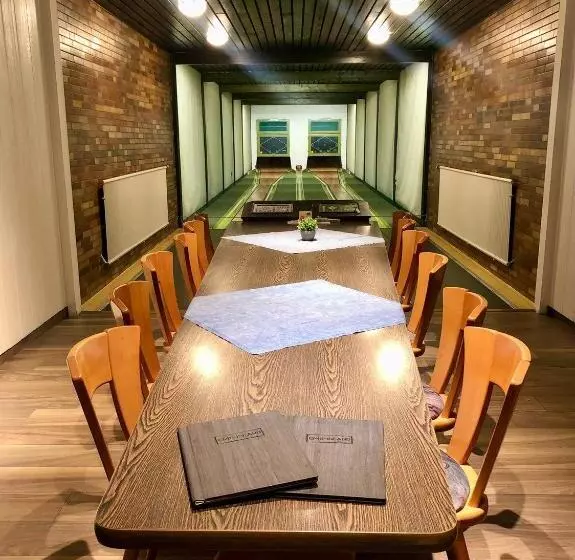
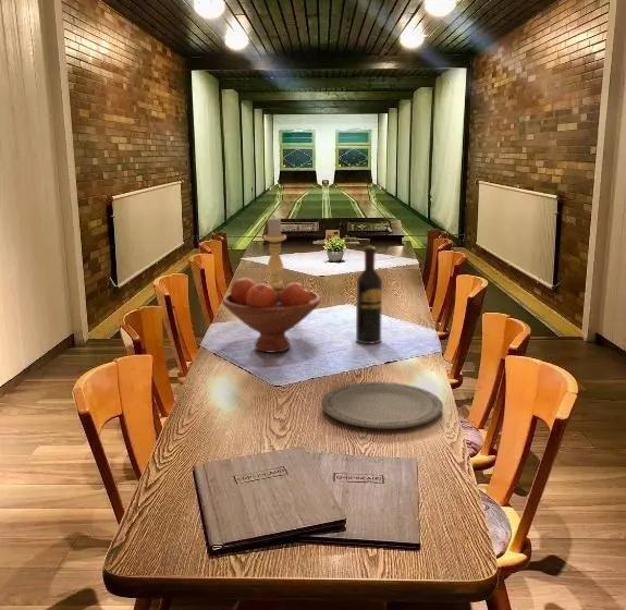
+ wine bottle [355,245,383,345]
+ candle holder [262,217,287,288]
+ fruit bowl [221,277,322,354]
+ plate [321,381,444,429]
